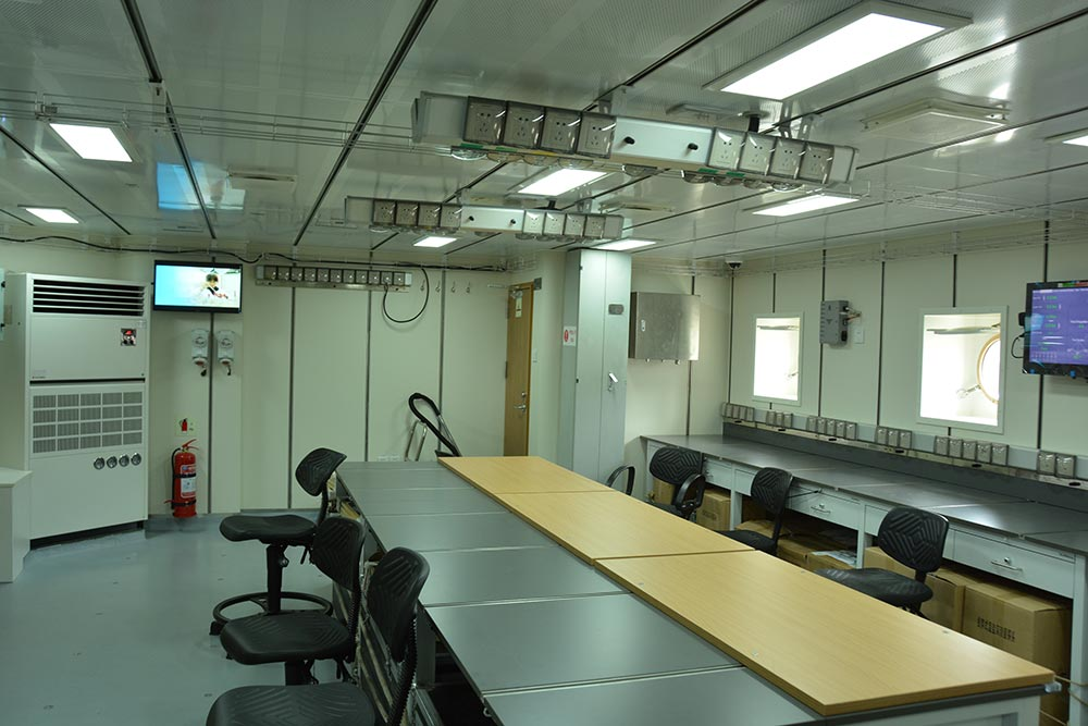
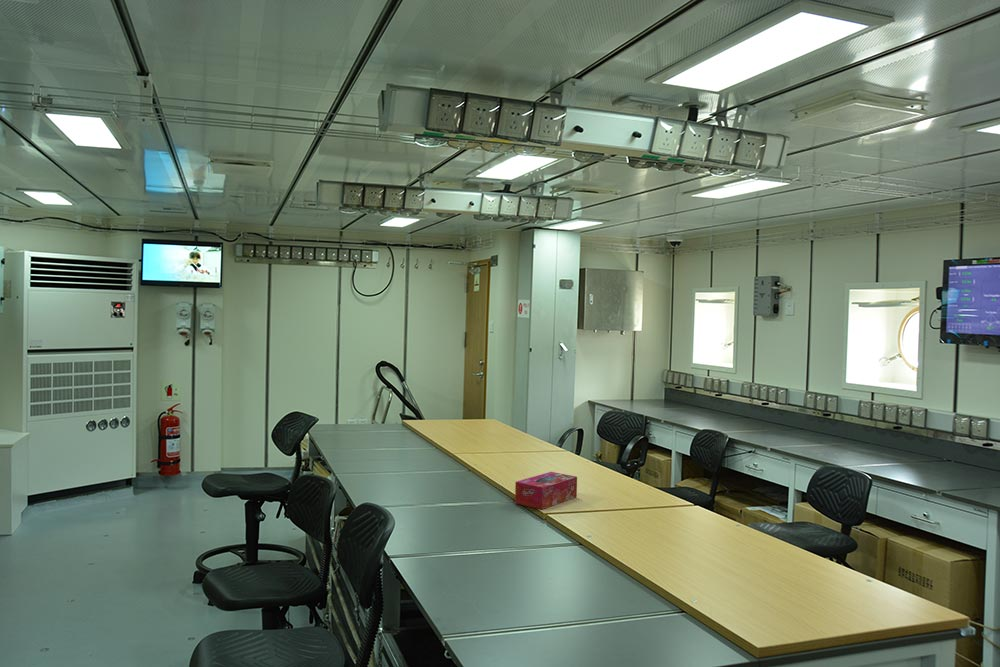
+ tissue box [514,471,578,510]
